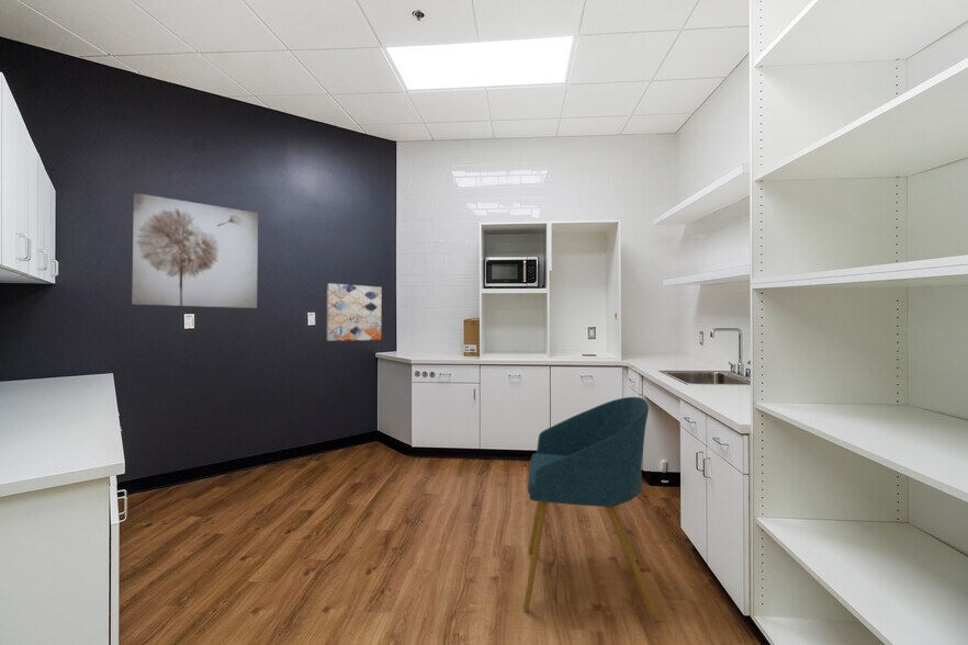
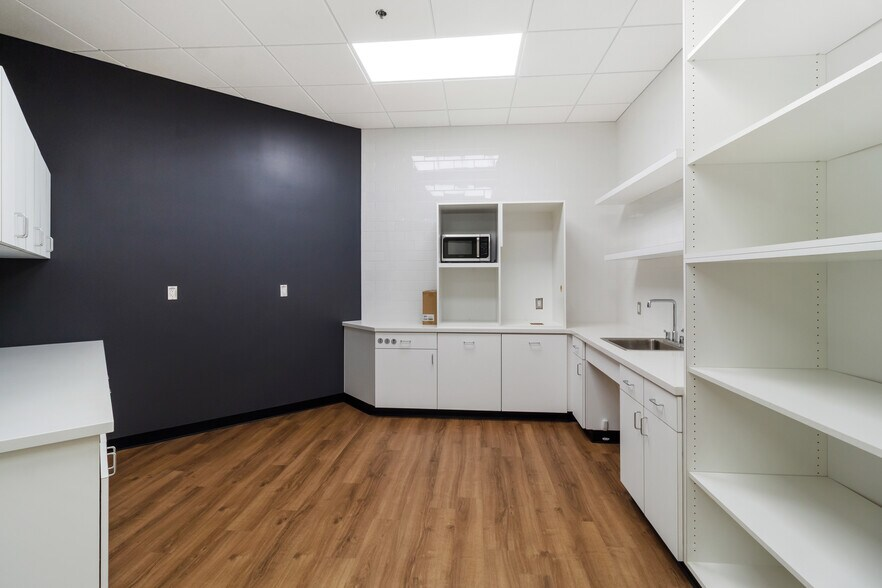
- wall art [326,282,383,342]
- chair [522,396,662,623]
- wall art [131,192,259,309]
